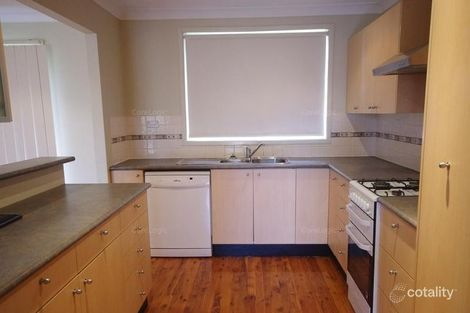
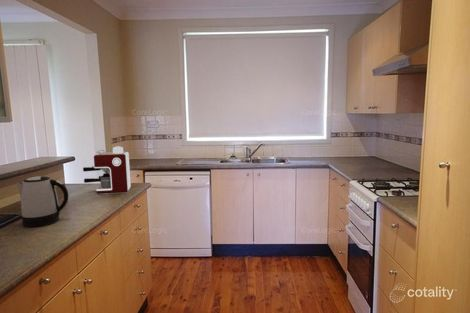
+ kettle [16,175,69,228]
+ coffee maker [82,145,132,195]
